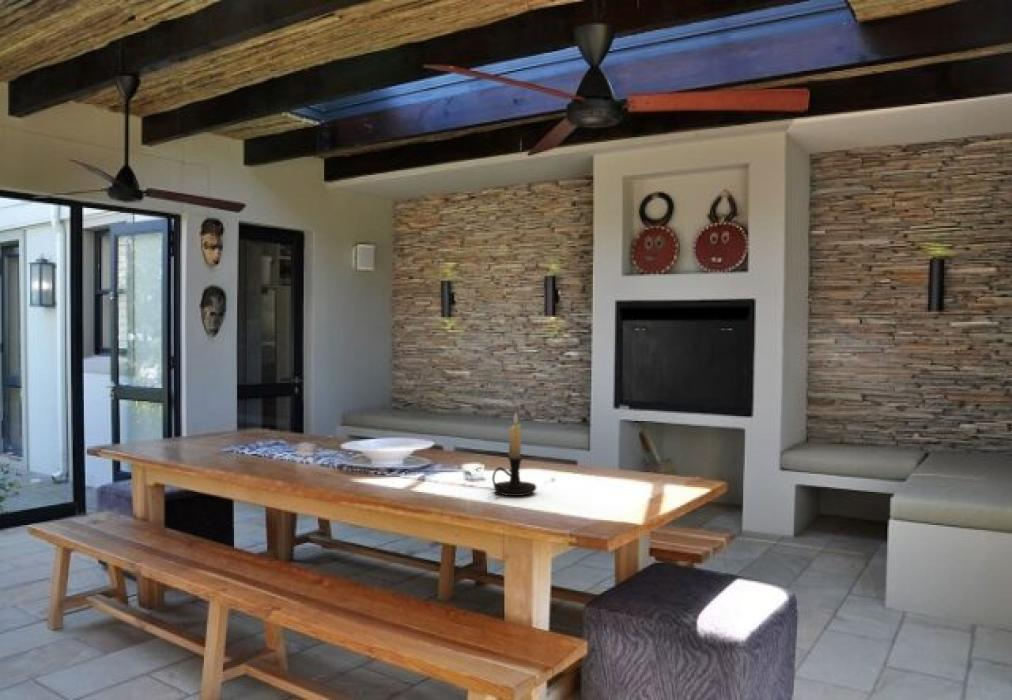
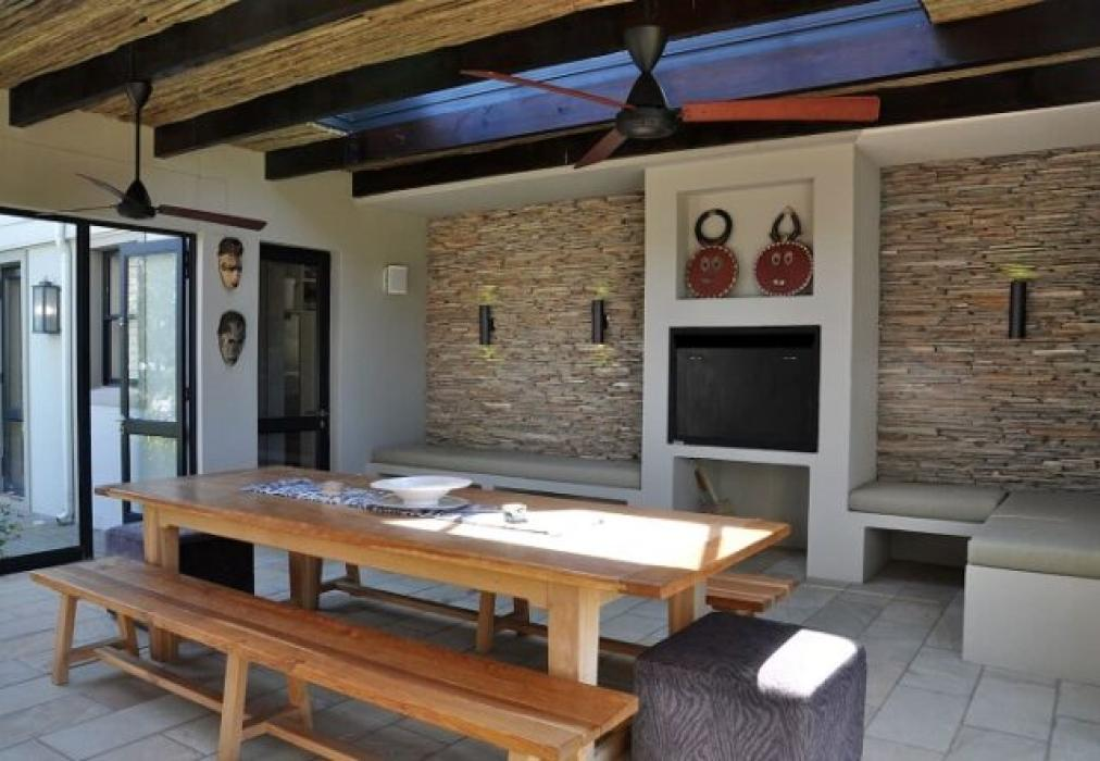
- candle holder [491,412,537,497]
